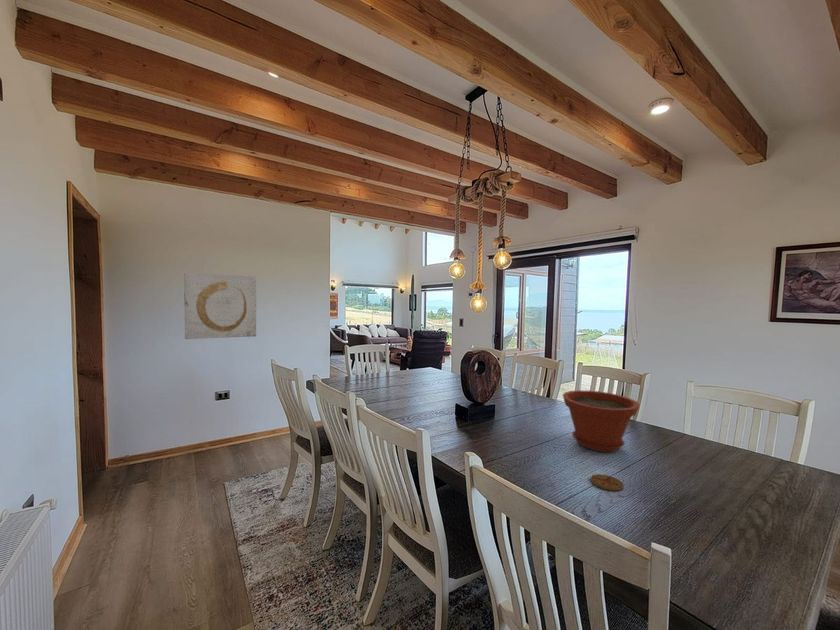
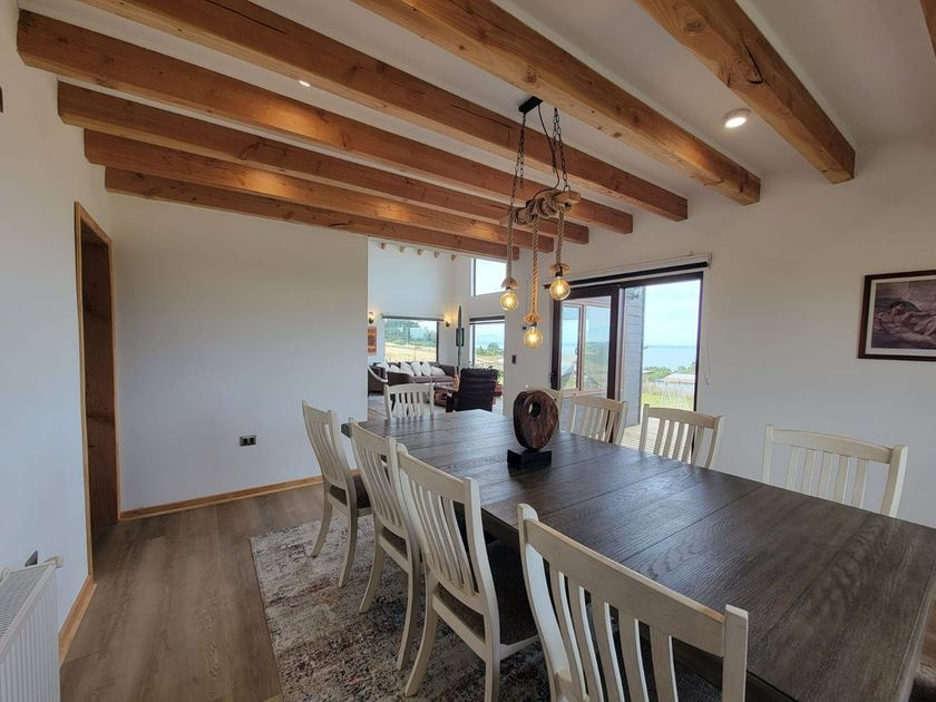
- plant pot [562,389,641,453]
- wall art [183,272,257,340]
- coaster [589,473,624,492]
